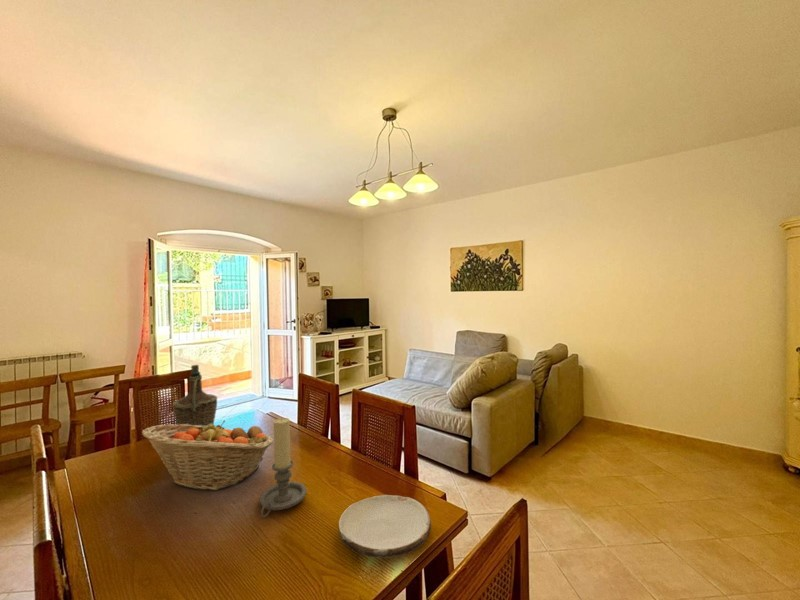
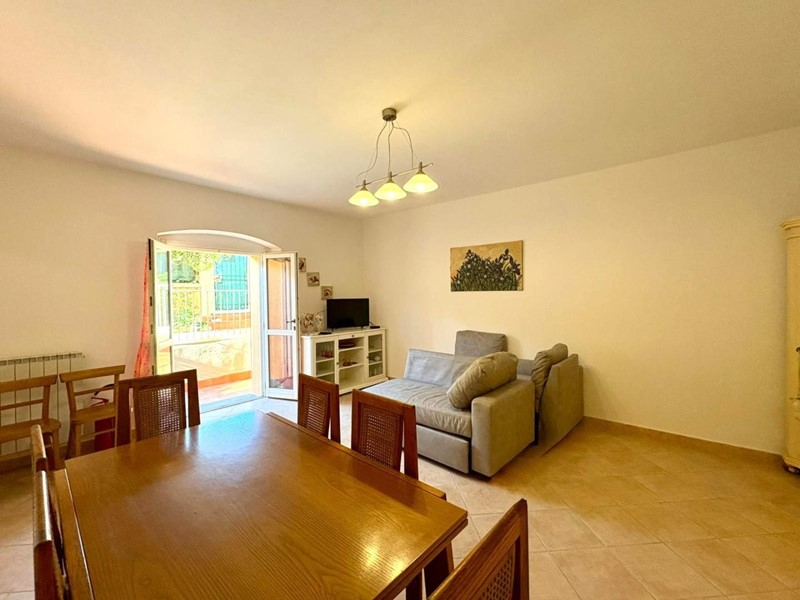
- bottle [172,364,218,426]
- plate [338,494,432,559]
- fruit basket [141,419,274,491]
- candle holder [259,417,308,518]
